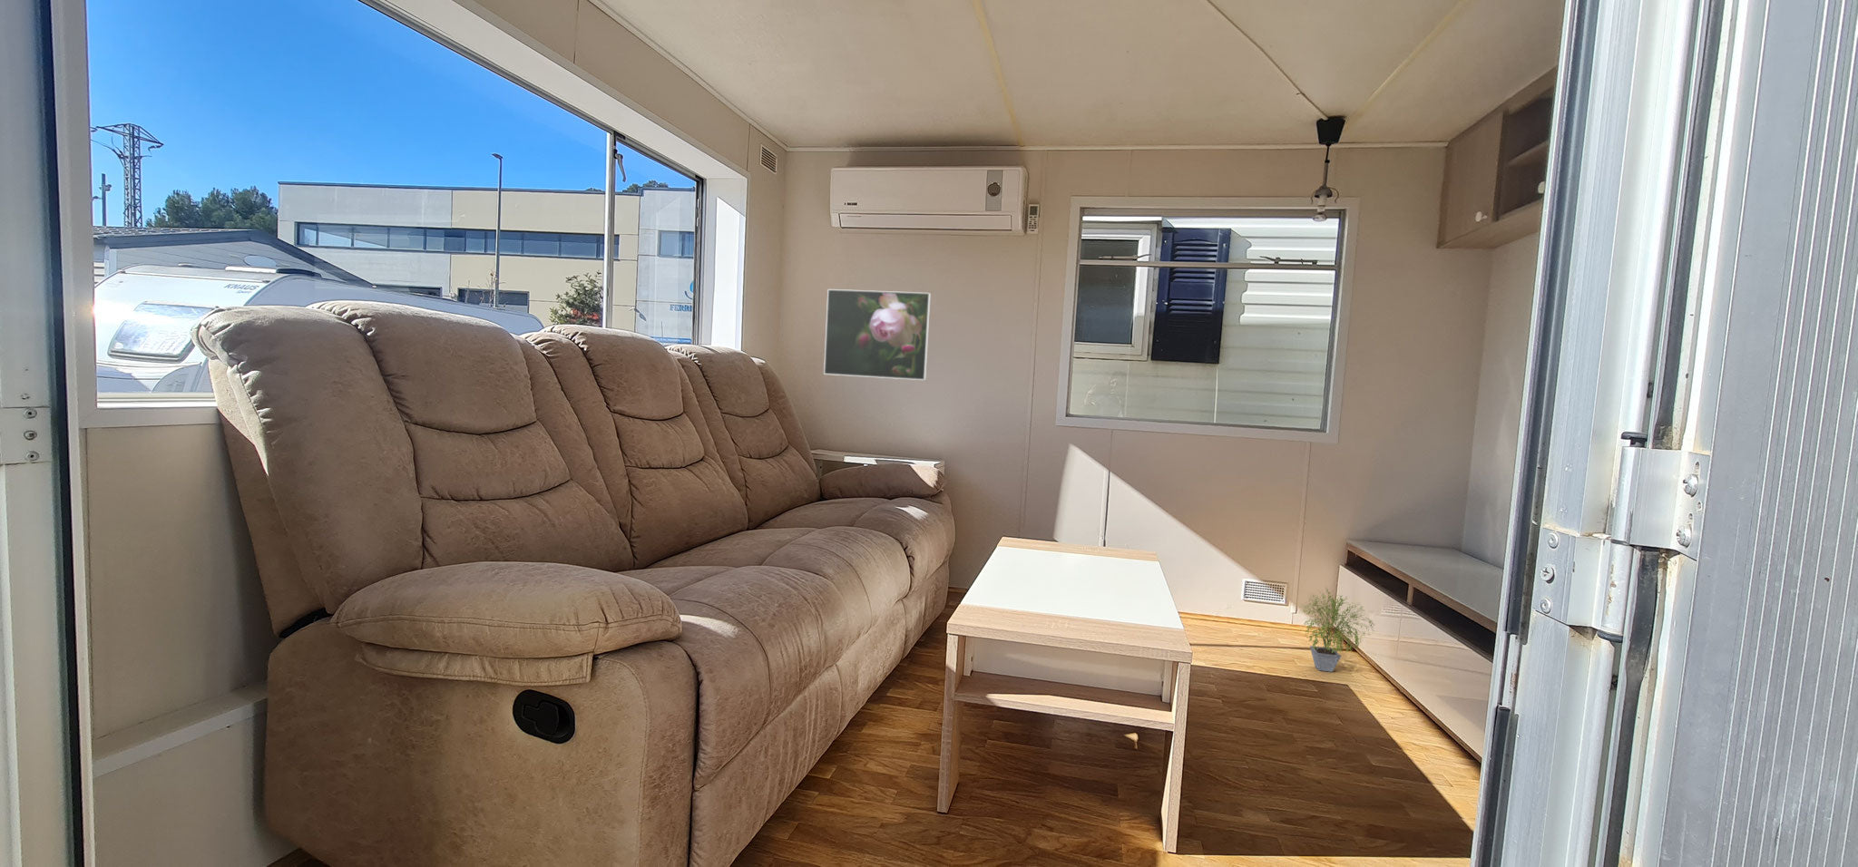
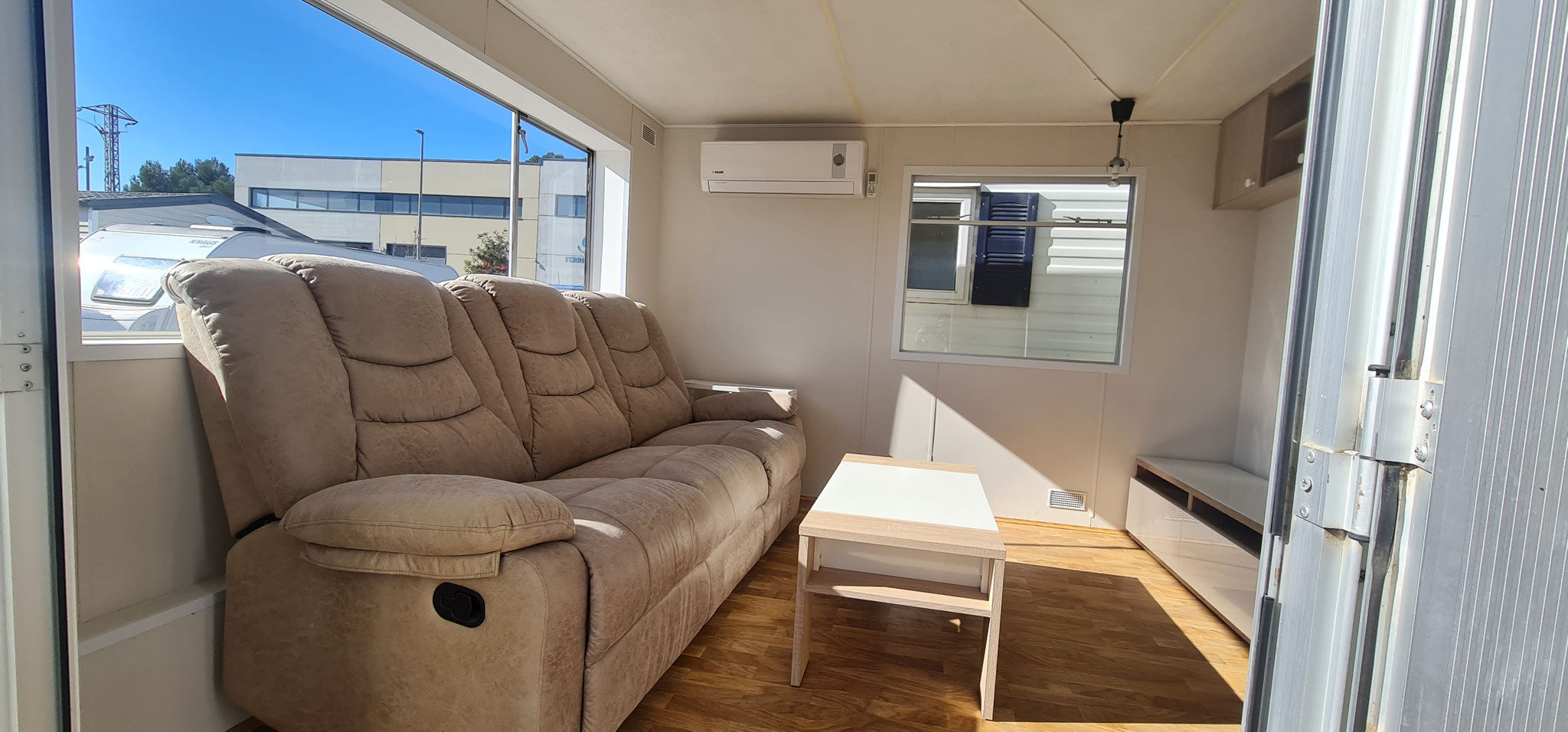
- potted plant [1298,586,1376,673]
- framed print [822,288,931,381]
